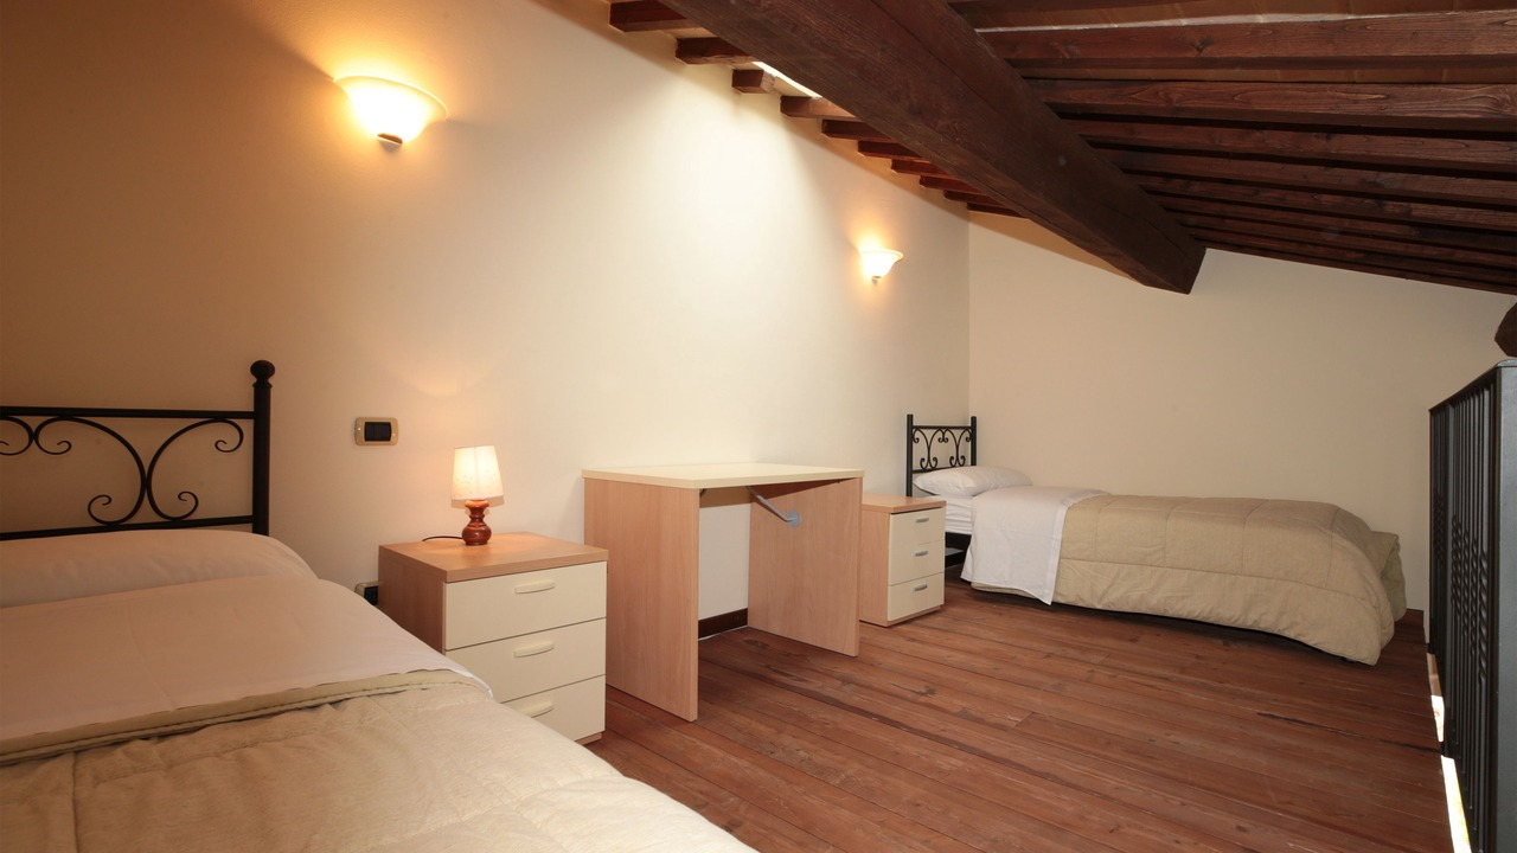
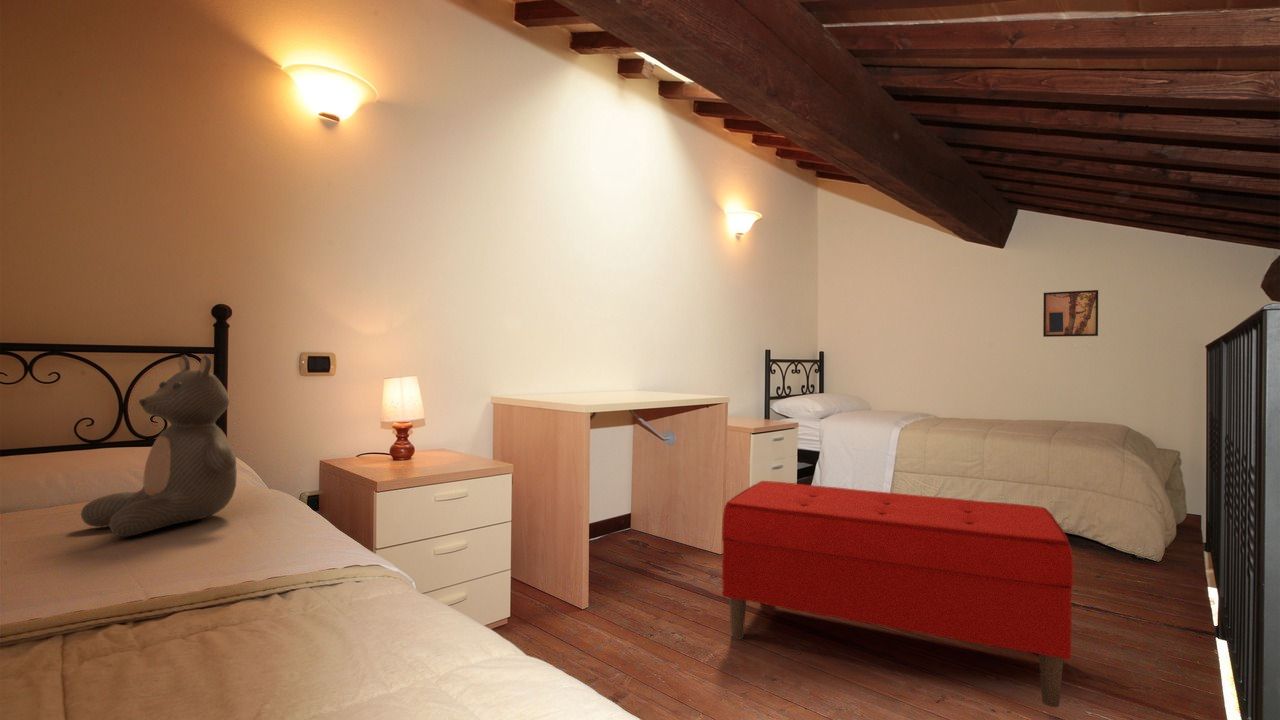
+ wall art [1042,289,1099,338]
+ teddy bear [80,354,238,538]
+ bench [721,480,1075,708]
